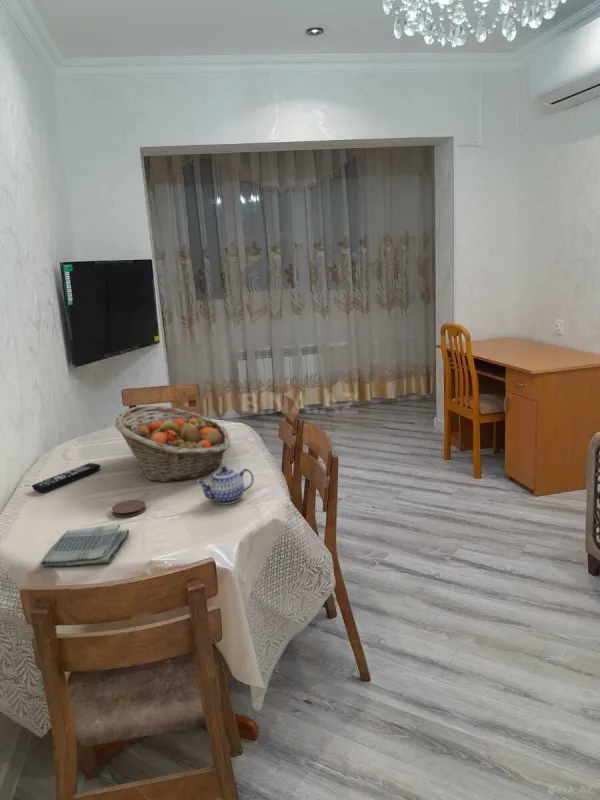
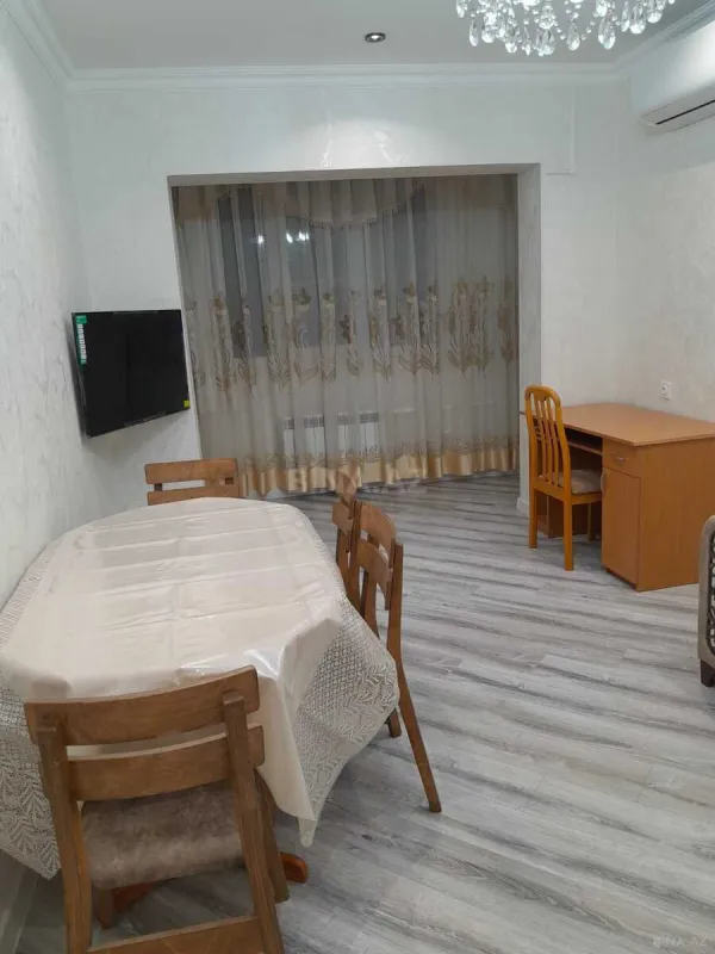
- coaster [111,499,147,518]
- teapot [196,466,255,506]
- remote control [31,462,101,493]
- fruit basket [114,405,231,483]
- dish towel [40,523,130,567]
